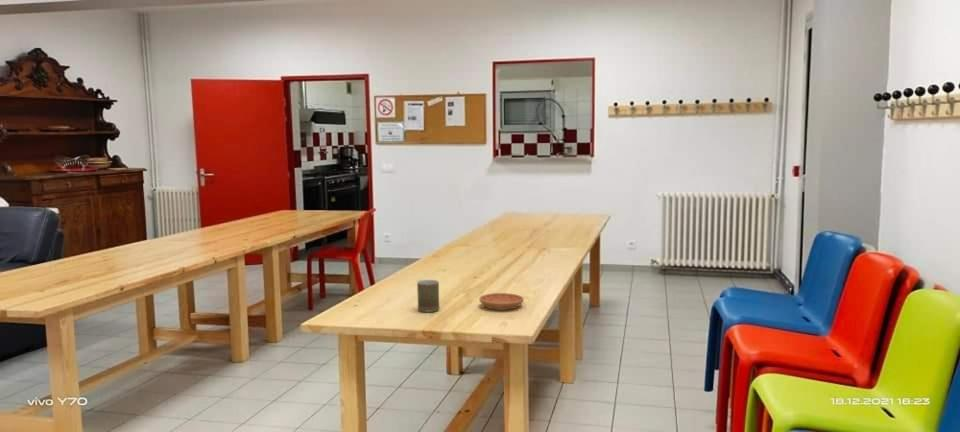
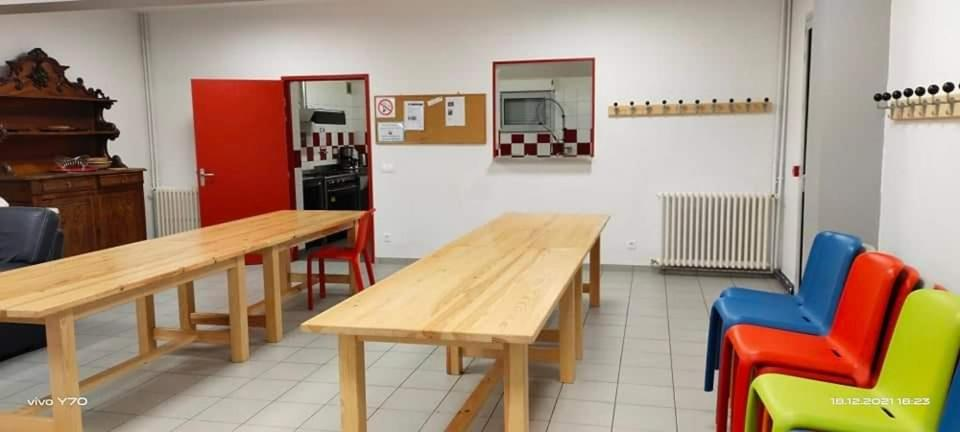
- saucer [478,292,525,311]
- mug [416,279,440,313]
